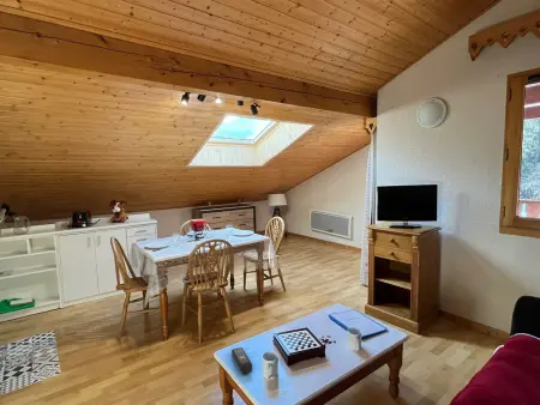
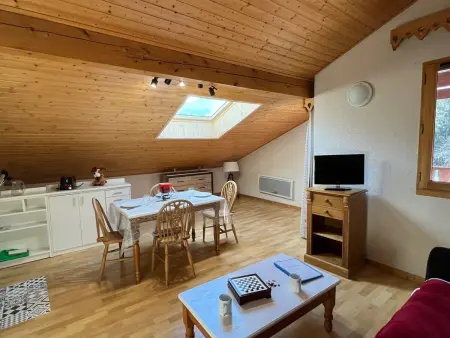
- remote control [230,346,253,375]
